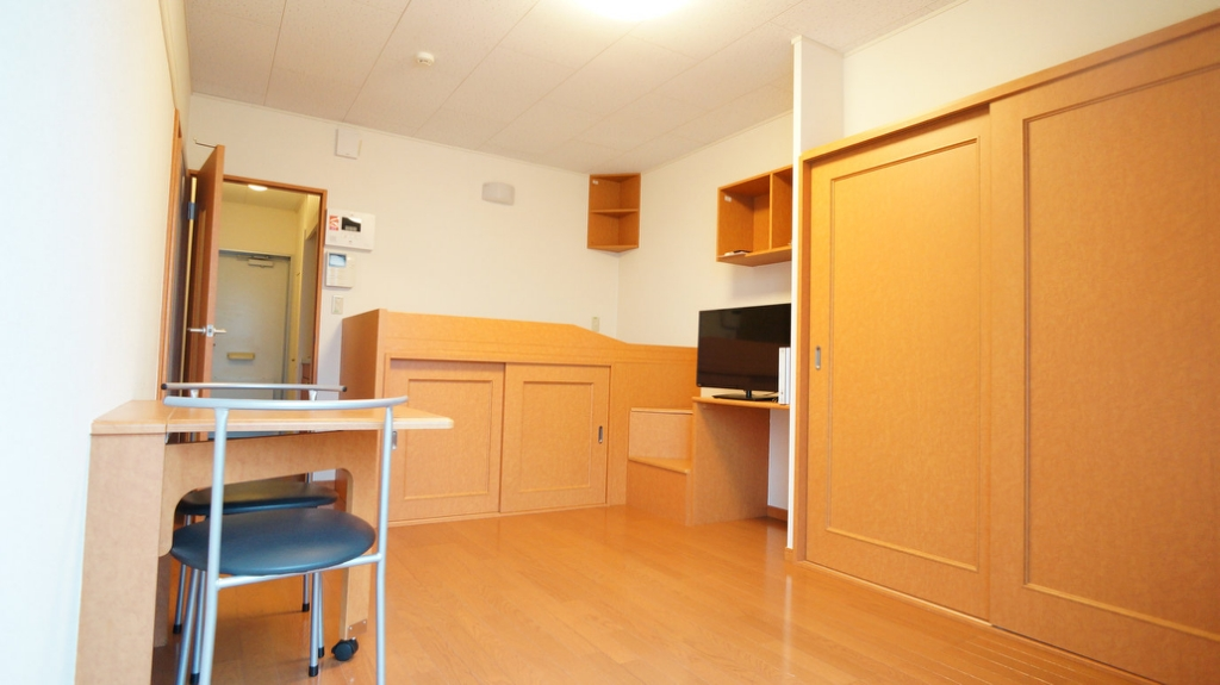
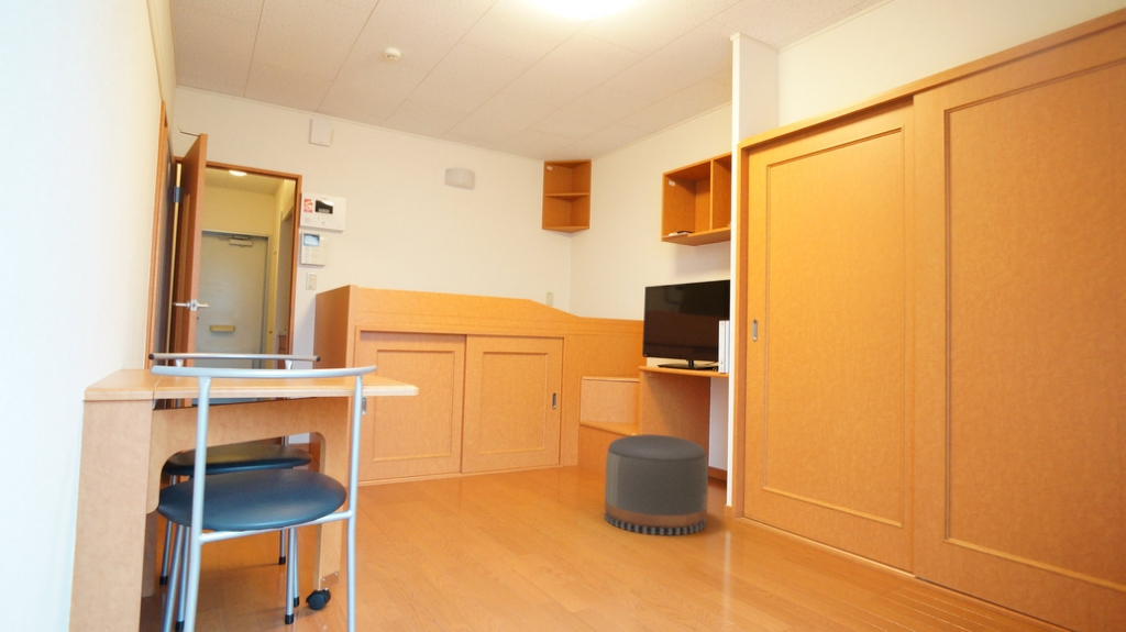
+ pouf [604,433,709,536]
